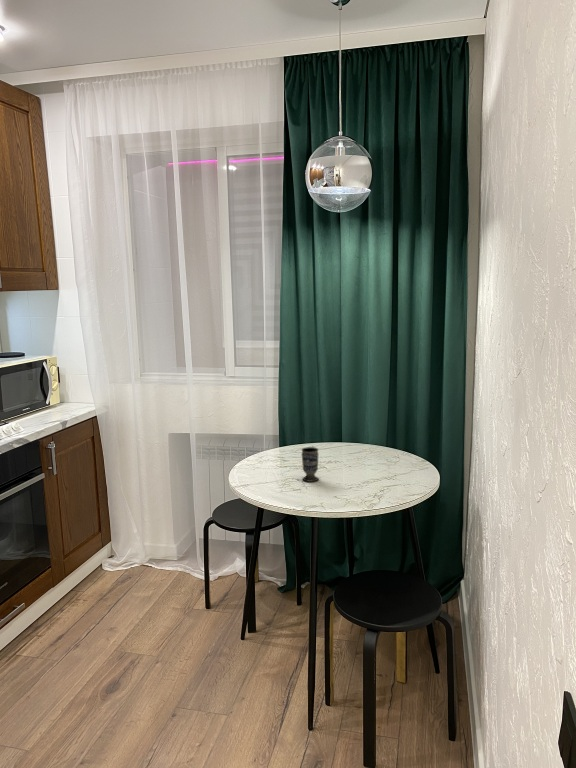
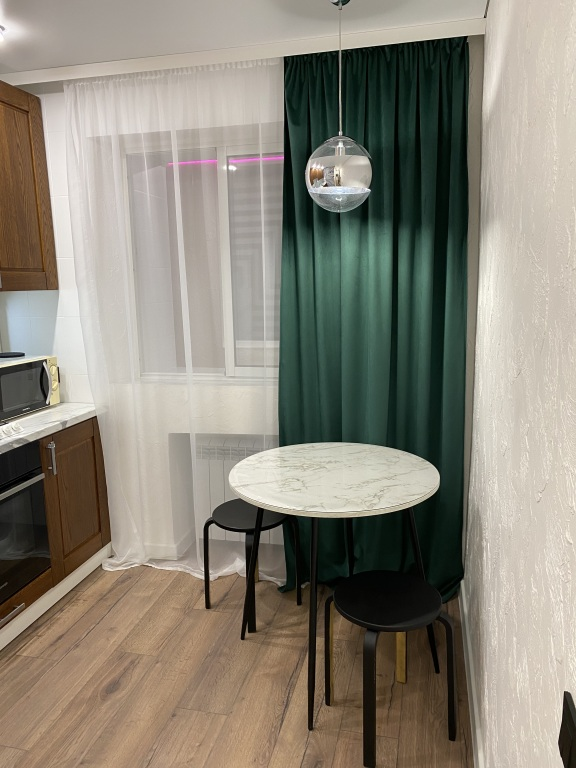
- cup [301,446,320,483]
